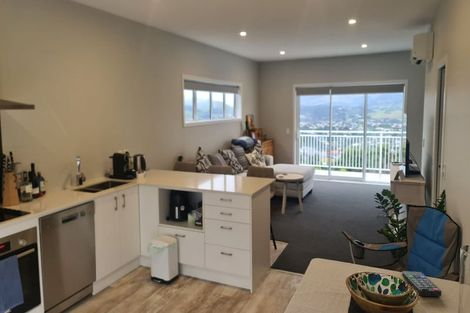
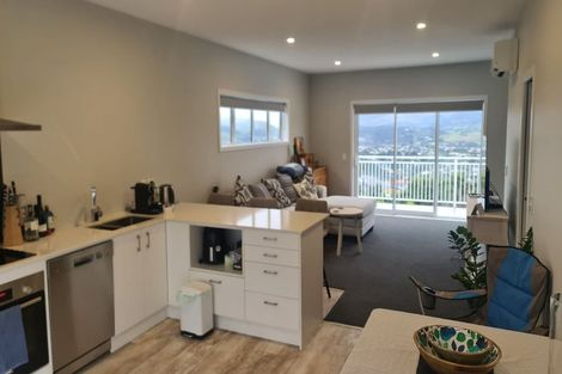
- remote control [401,270,442,297]
